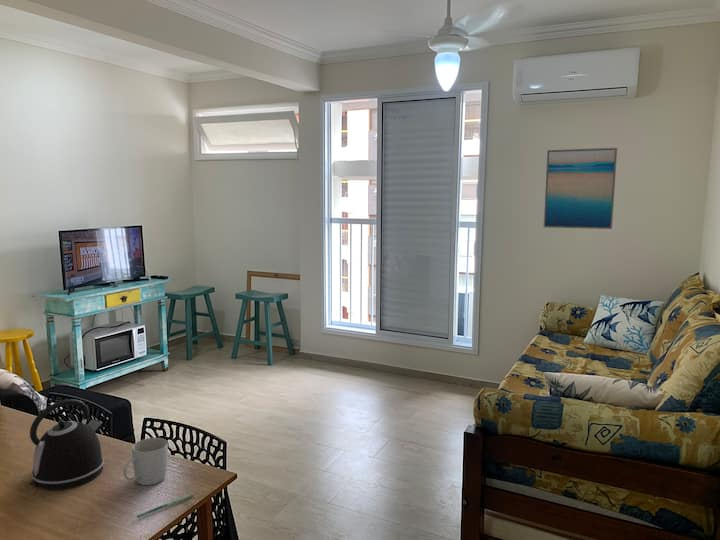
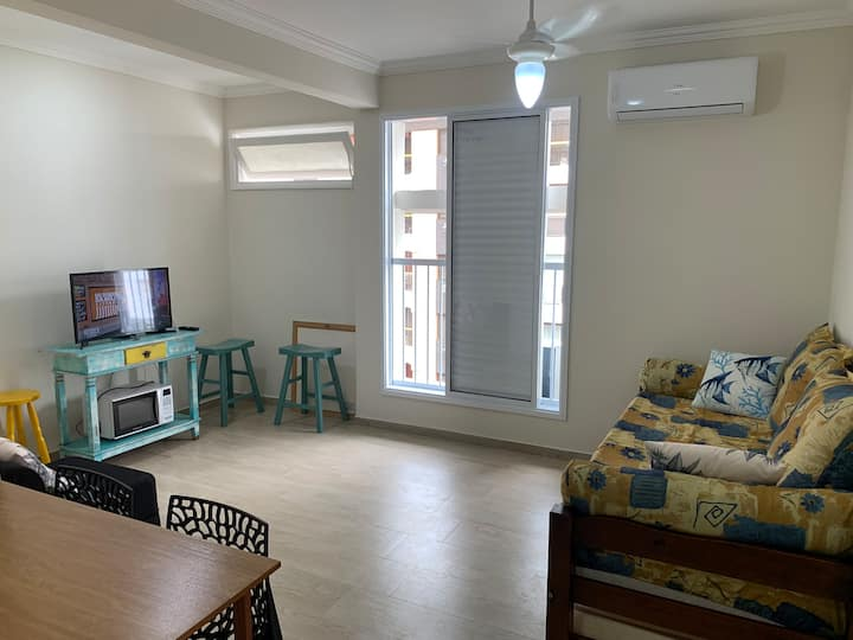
- pen [136,493,195,519]
- wall art [543,147,618,230]
- mug [122,437,169,486]
- kettle [28,398,105,491]
